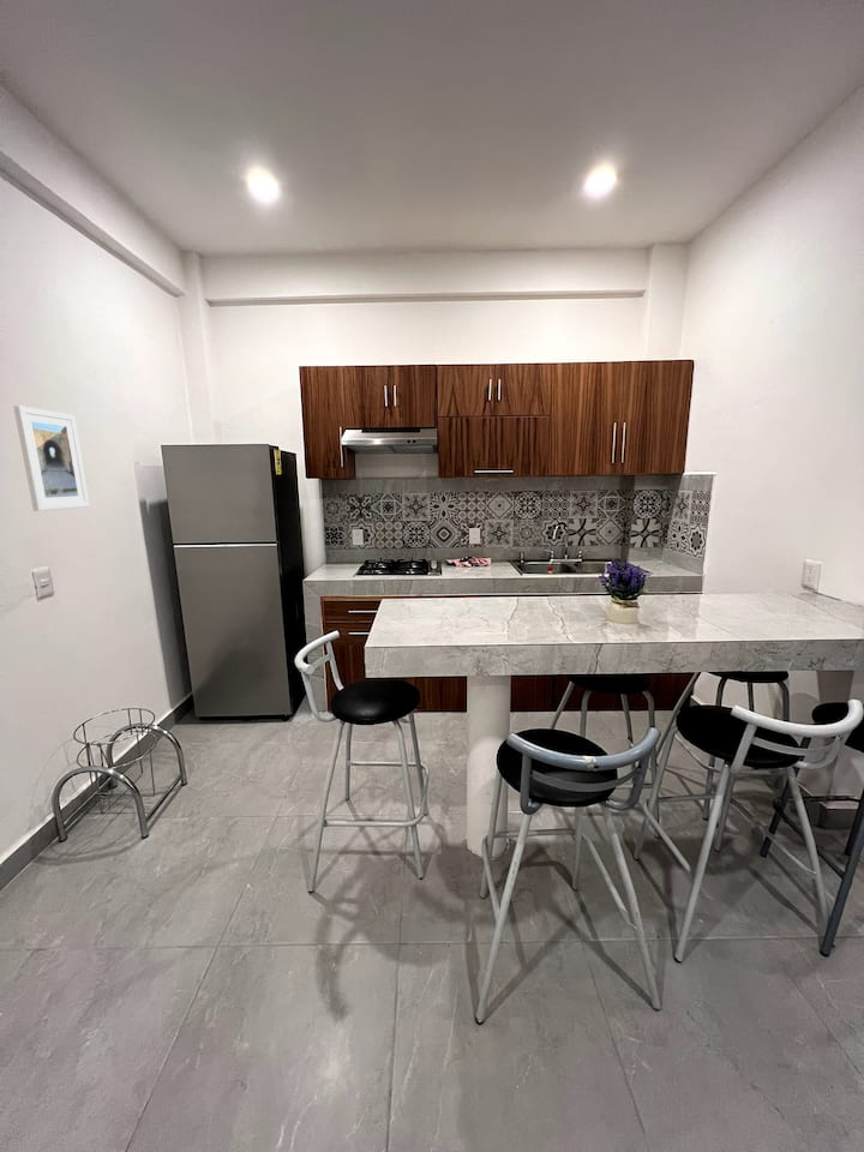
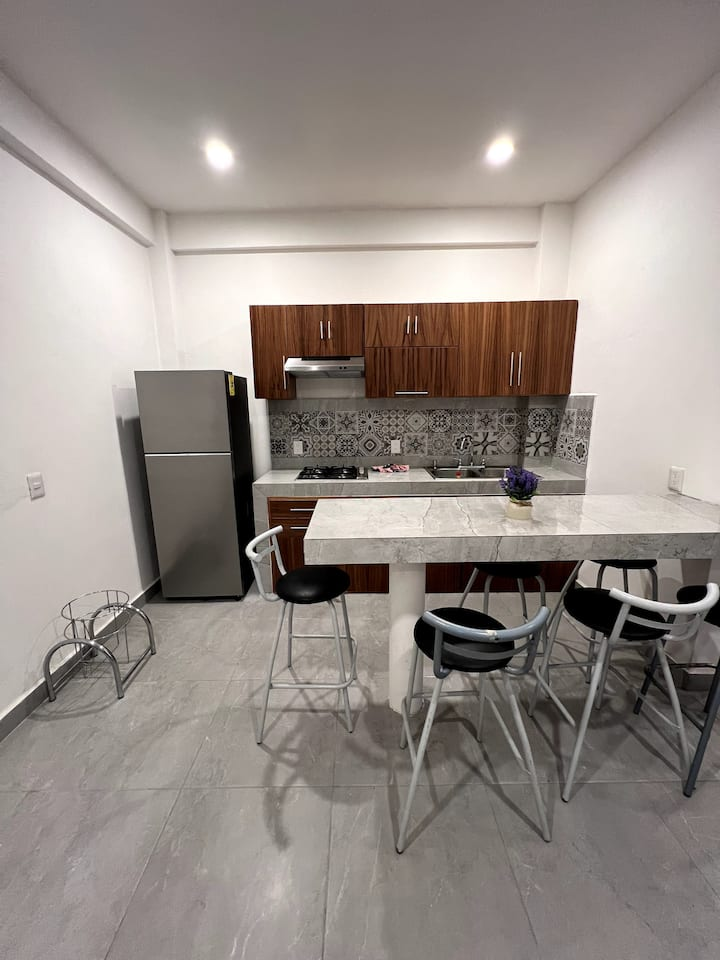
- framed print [12,404,91,512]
